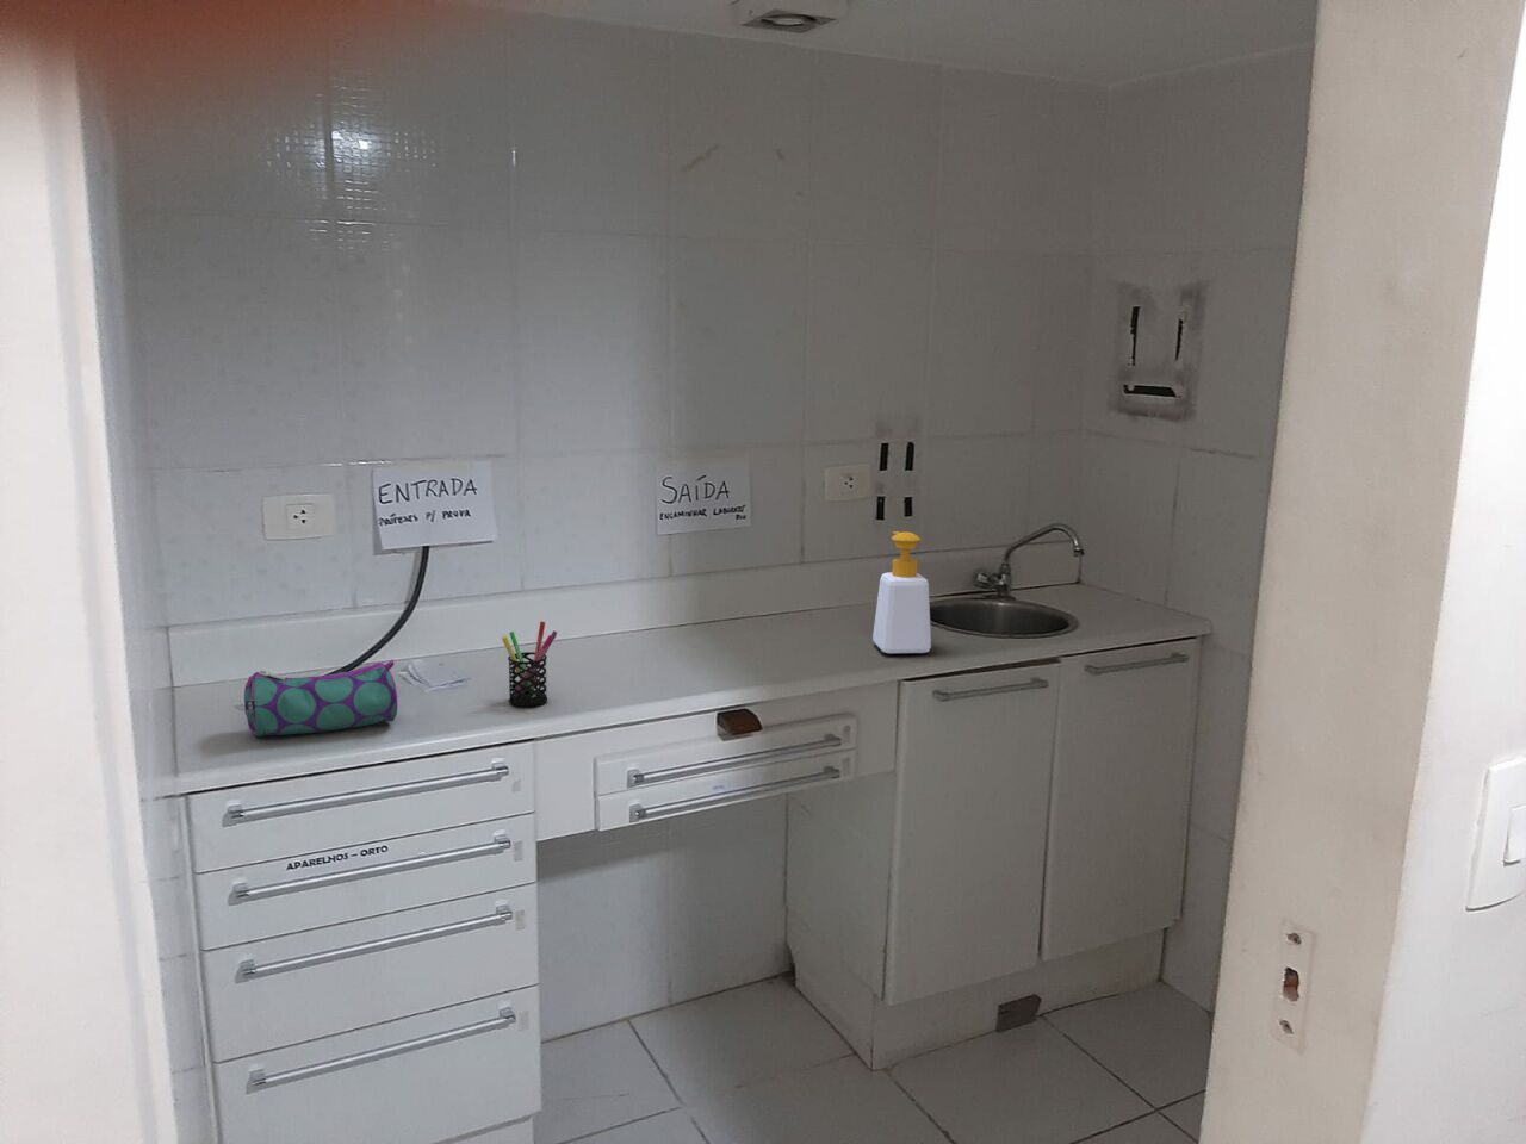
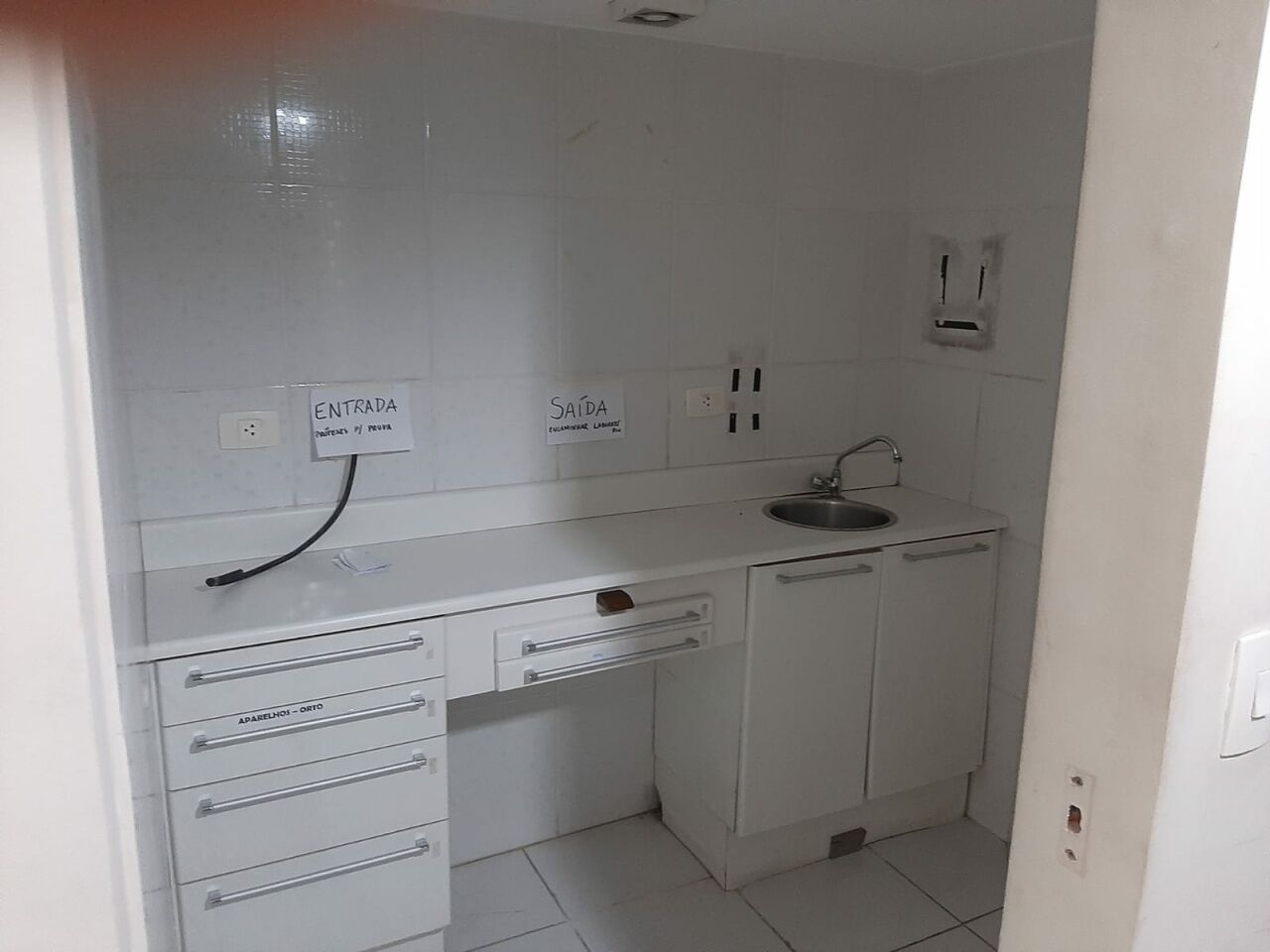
- pencil case [243,659,398,738]
- soap bottle [871,530,932,654]
- pen holder [501,620,558,707]
